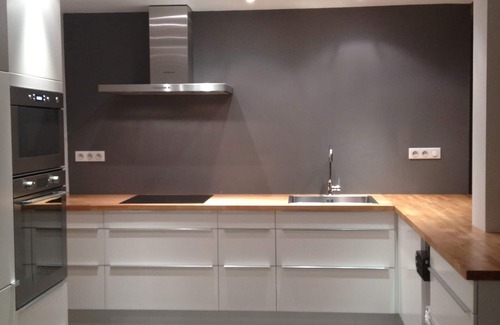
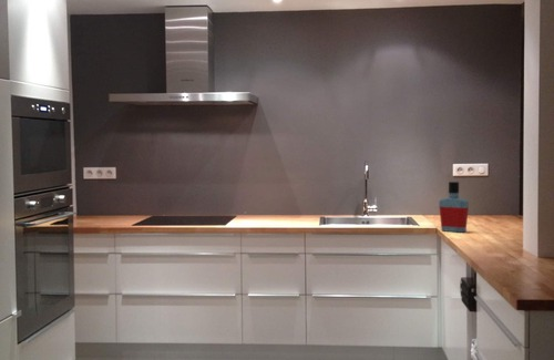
+ bottle [438,181,470,233]
